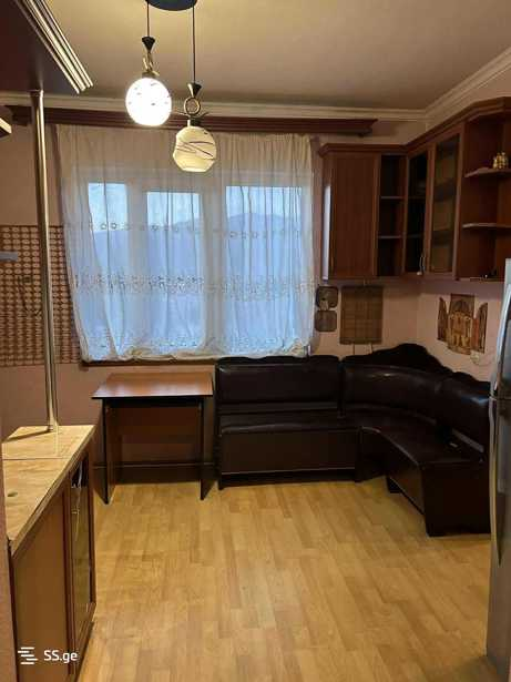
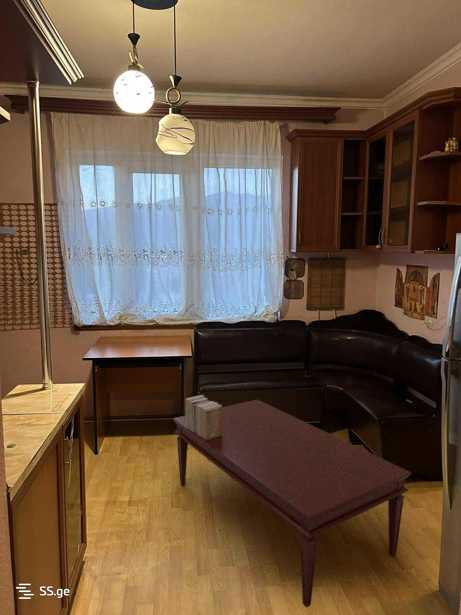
+ books [184,394,223,440]
+ coffee table [172,399,412,609]
